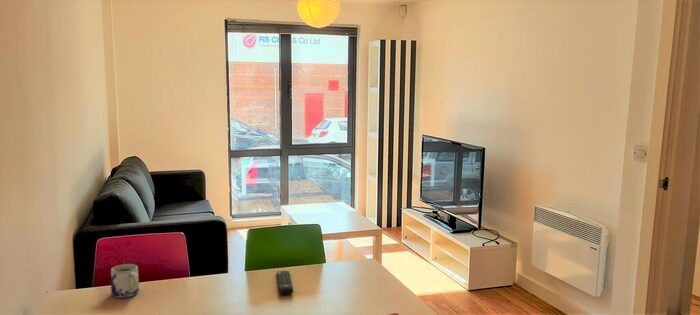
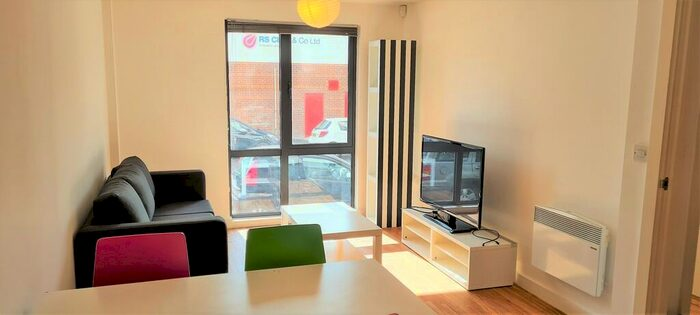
- remote control [276,270,294,295]
- mug [110,263,140,299]
